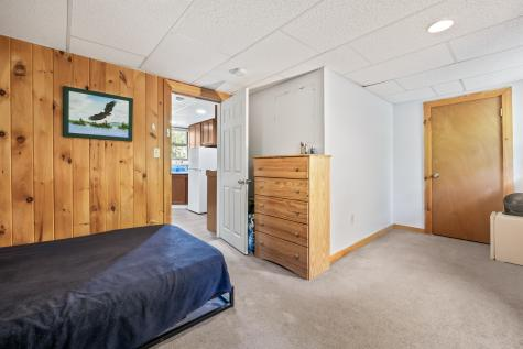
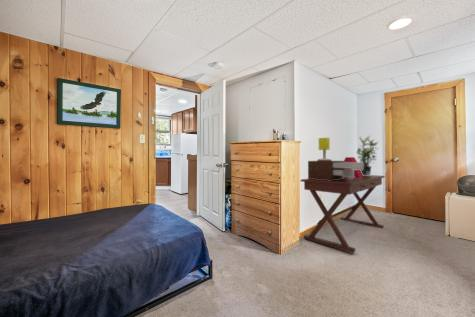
+ potted plant [356,135,380,176]
+ table lamp [307,137,363,181]
+ letter holder [343,156,363,178]
+ desk [300,174,386,254]
